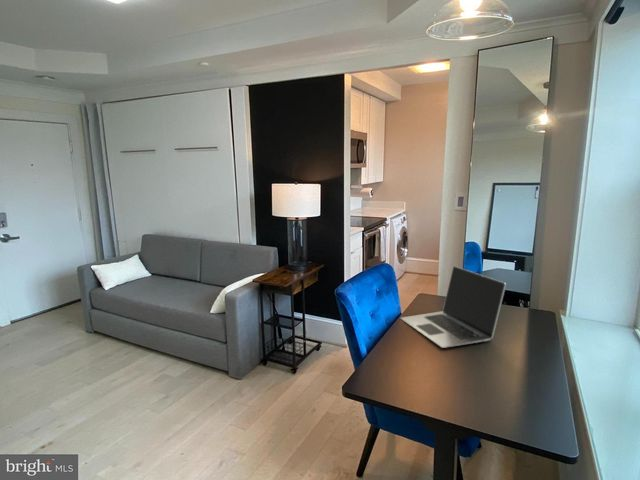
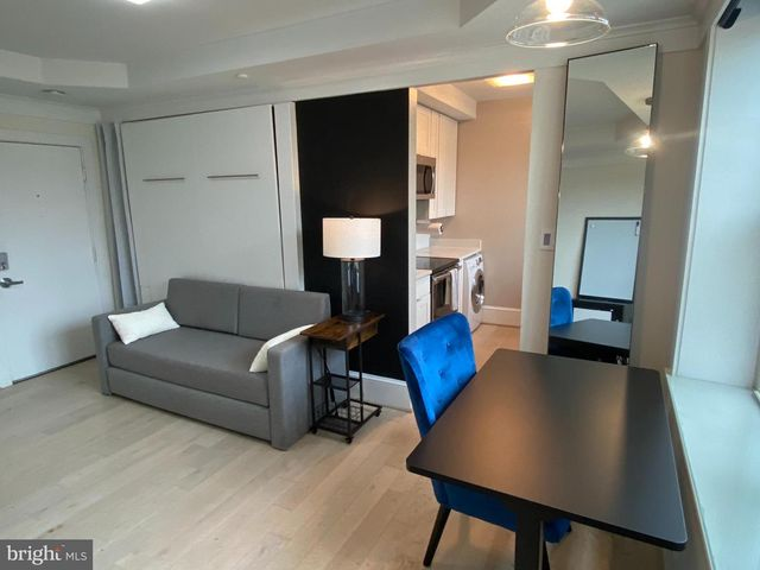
- laptop [400,265,507,349]
